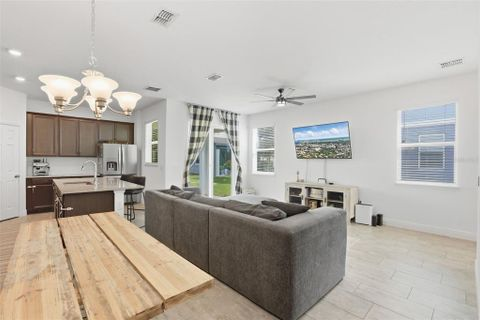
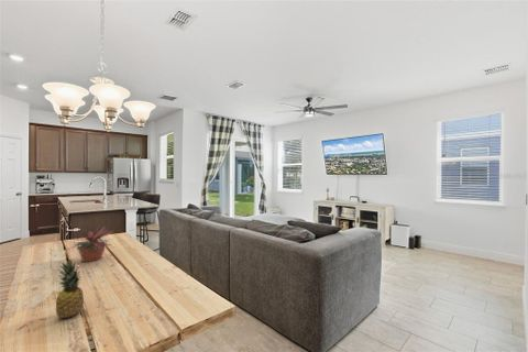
+ fruit [55,257,85,319]
+ potted plant [66,223,114,263]
